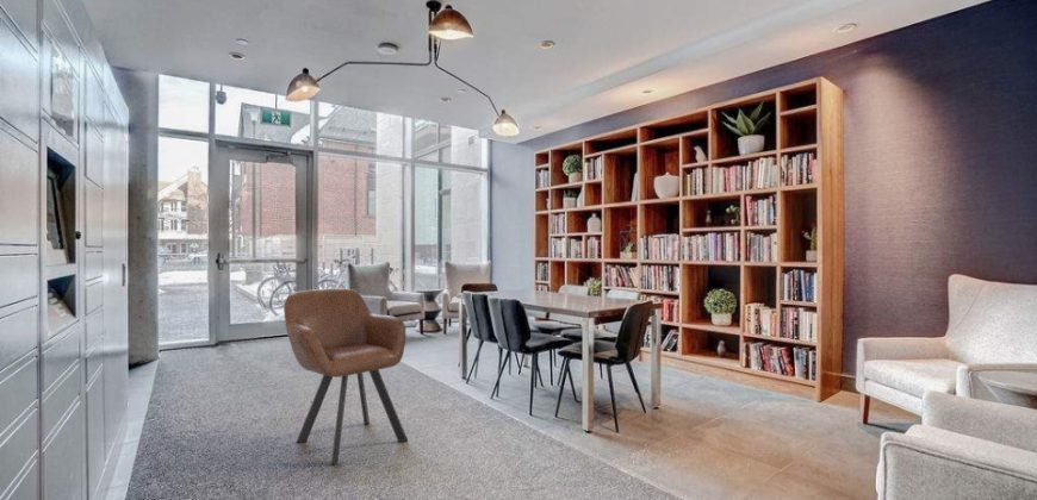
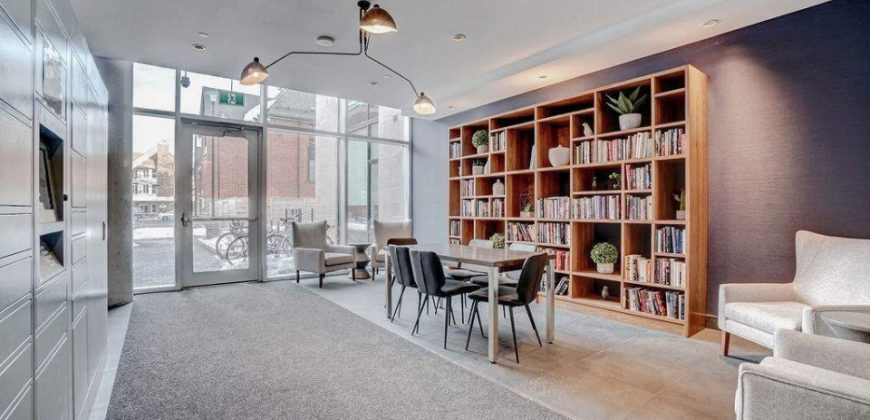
- armchair [282,288,409,465]
